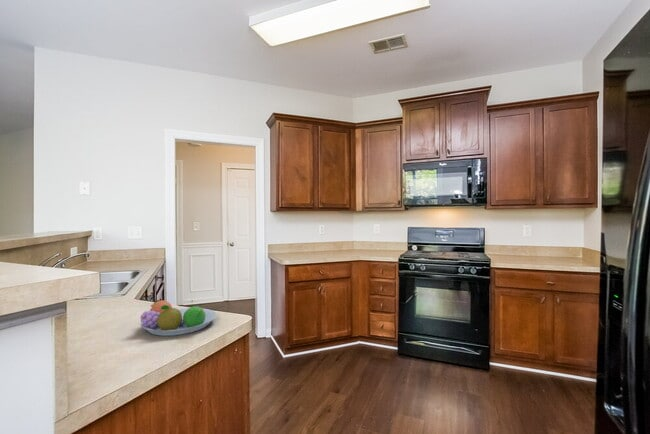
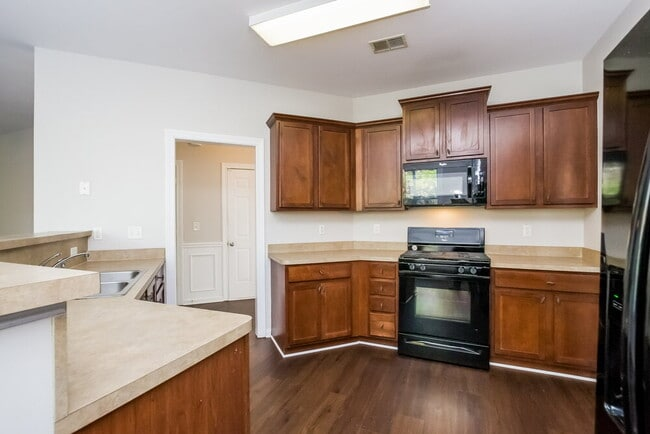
- fruit bowl [139,299,217,337]
